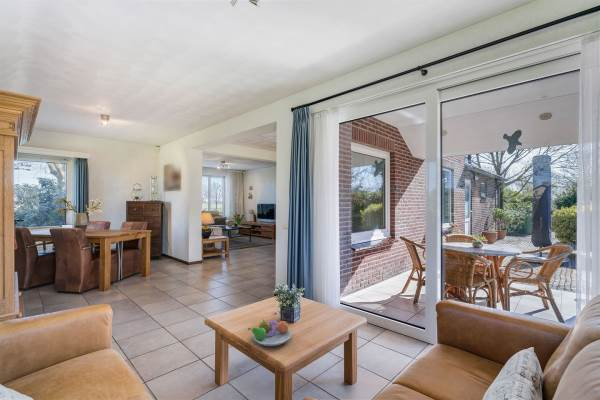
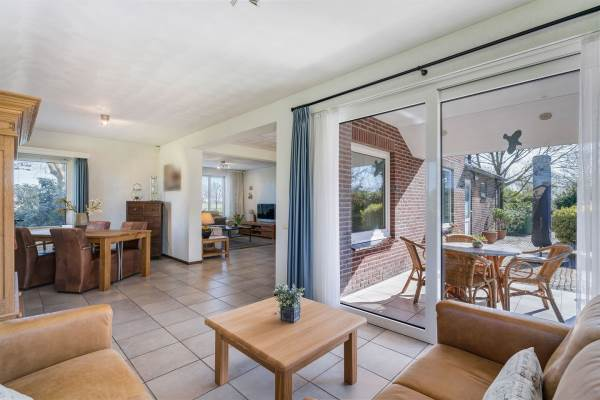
- fruit bowl [247,317,293,347]
